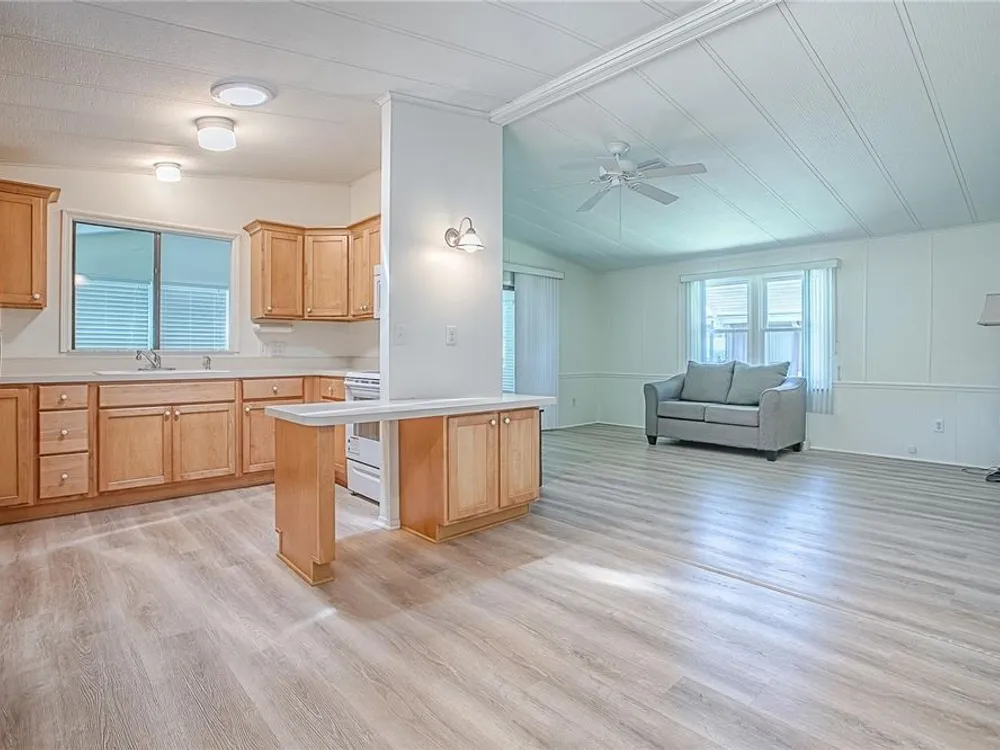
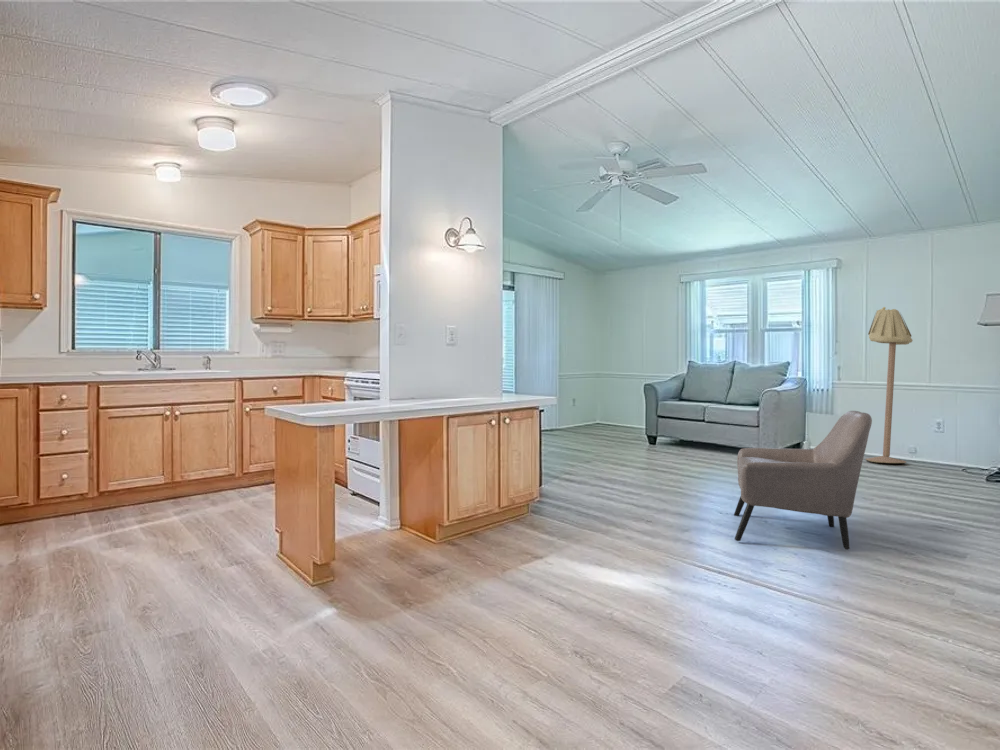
+ floor lamp [865,306,914,464]
+ armchair [733,410,873,550]
